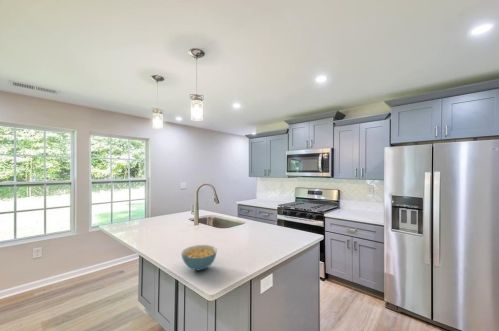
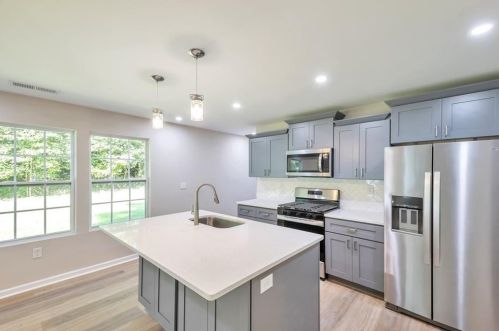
- cereal bowl [180,244,218,271]
